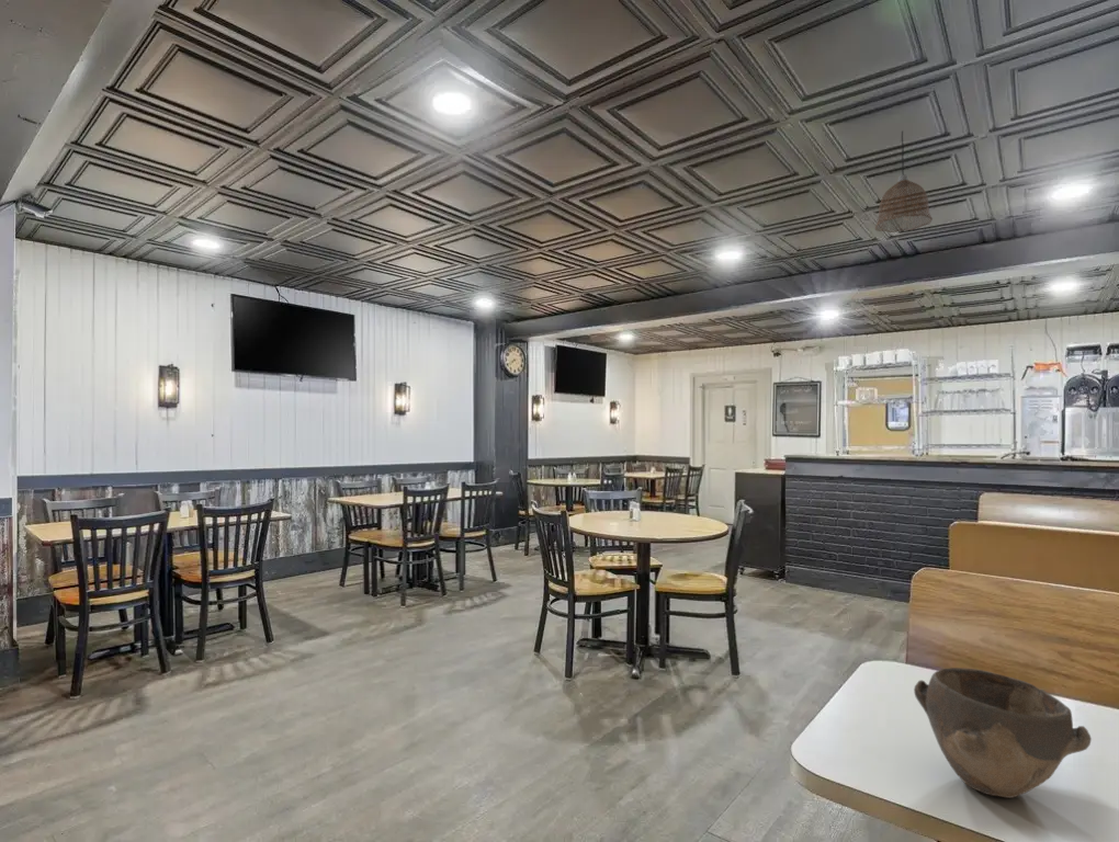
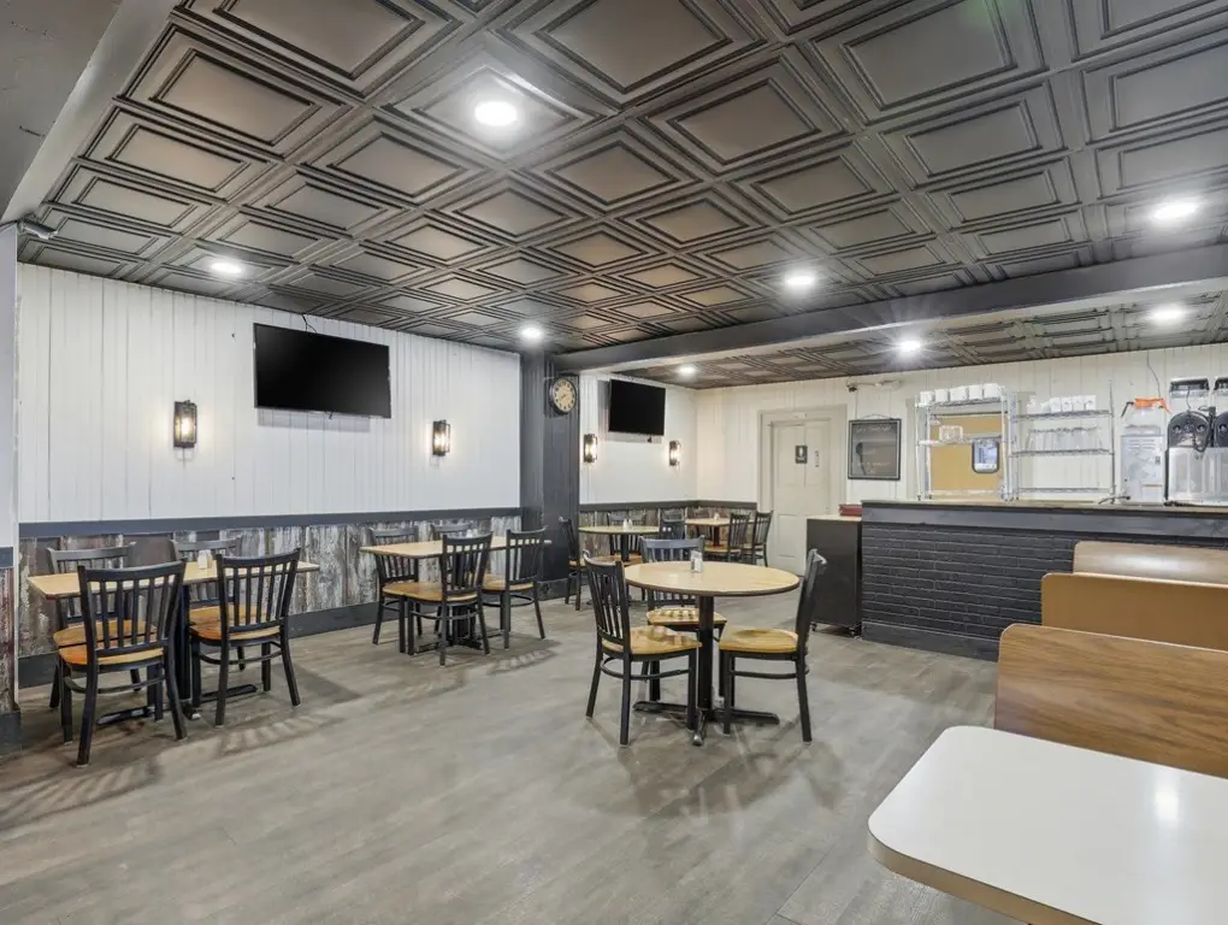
- pendant lamp [874,129,934,234]
- bowl [913,667,1093,799]
